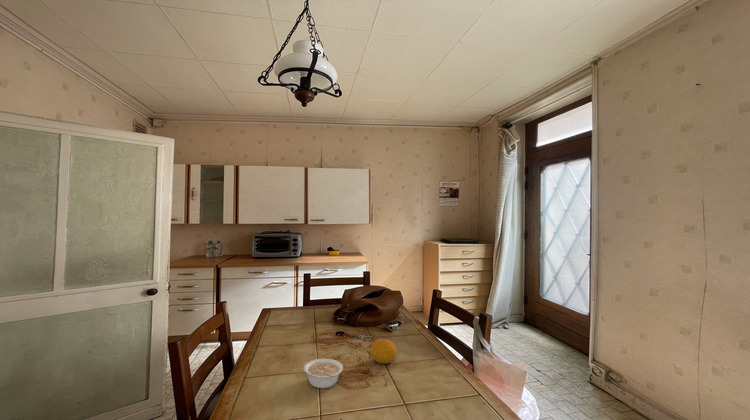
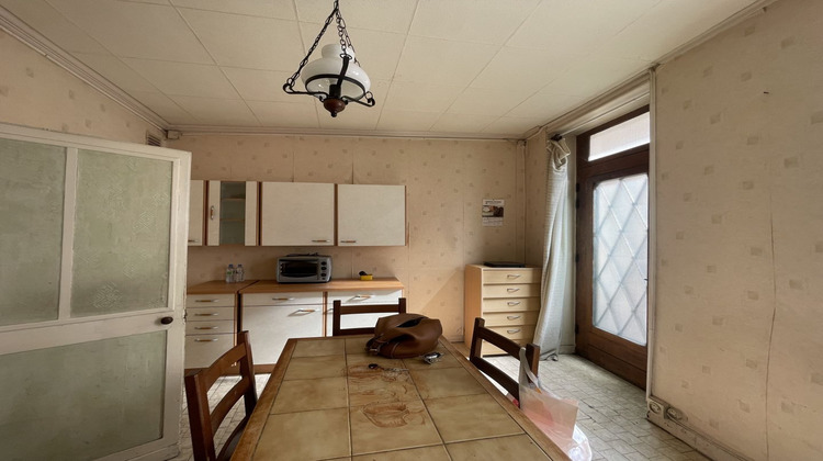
- legume [303,358,344,389]
- fruit [369,338,398,365]
